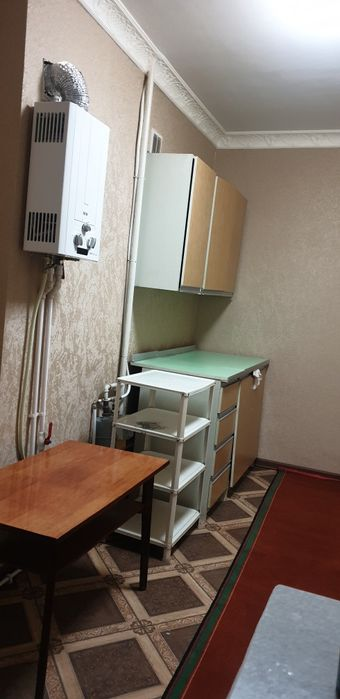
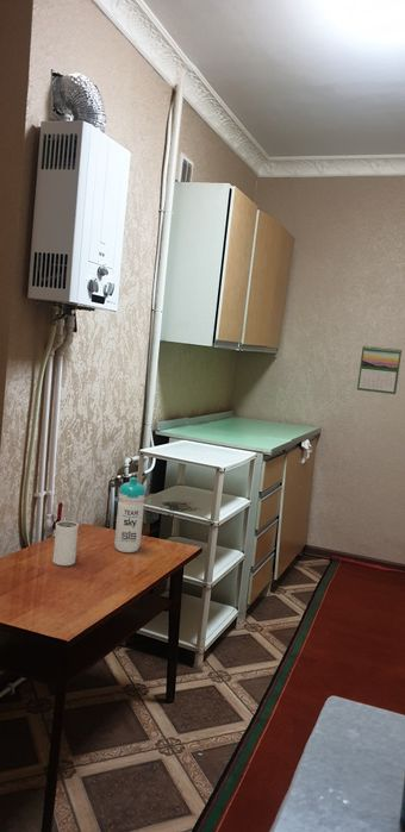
+ calendar [356,344,403,395]
+ mug [52,520,80,567]
+ water bottle [113,476,147,553]
